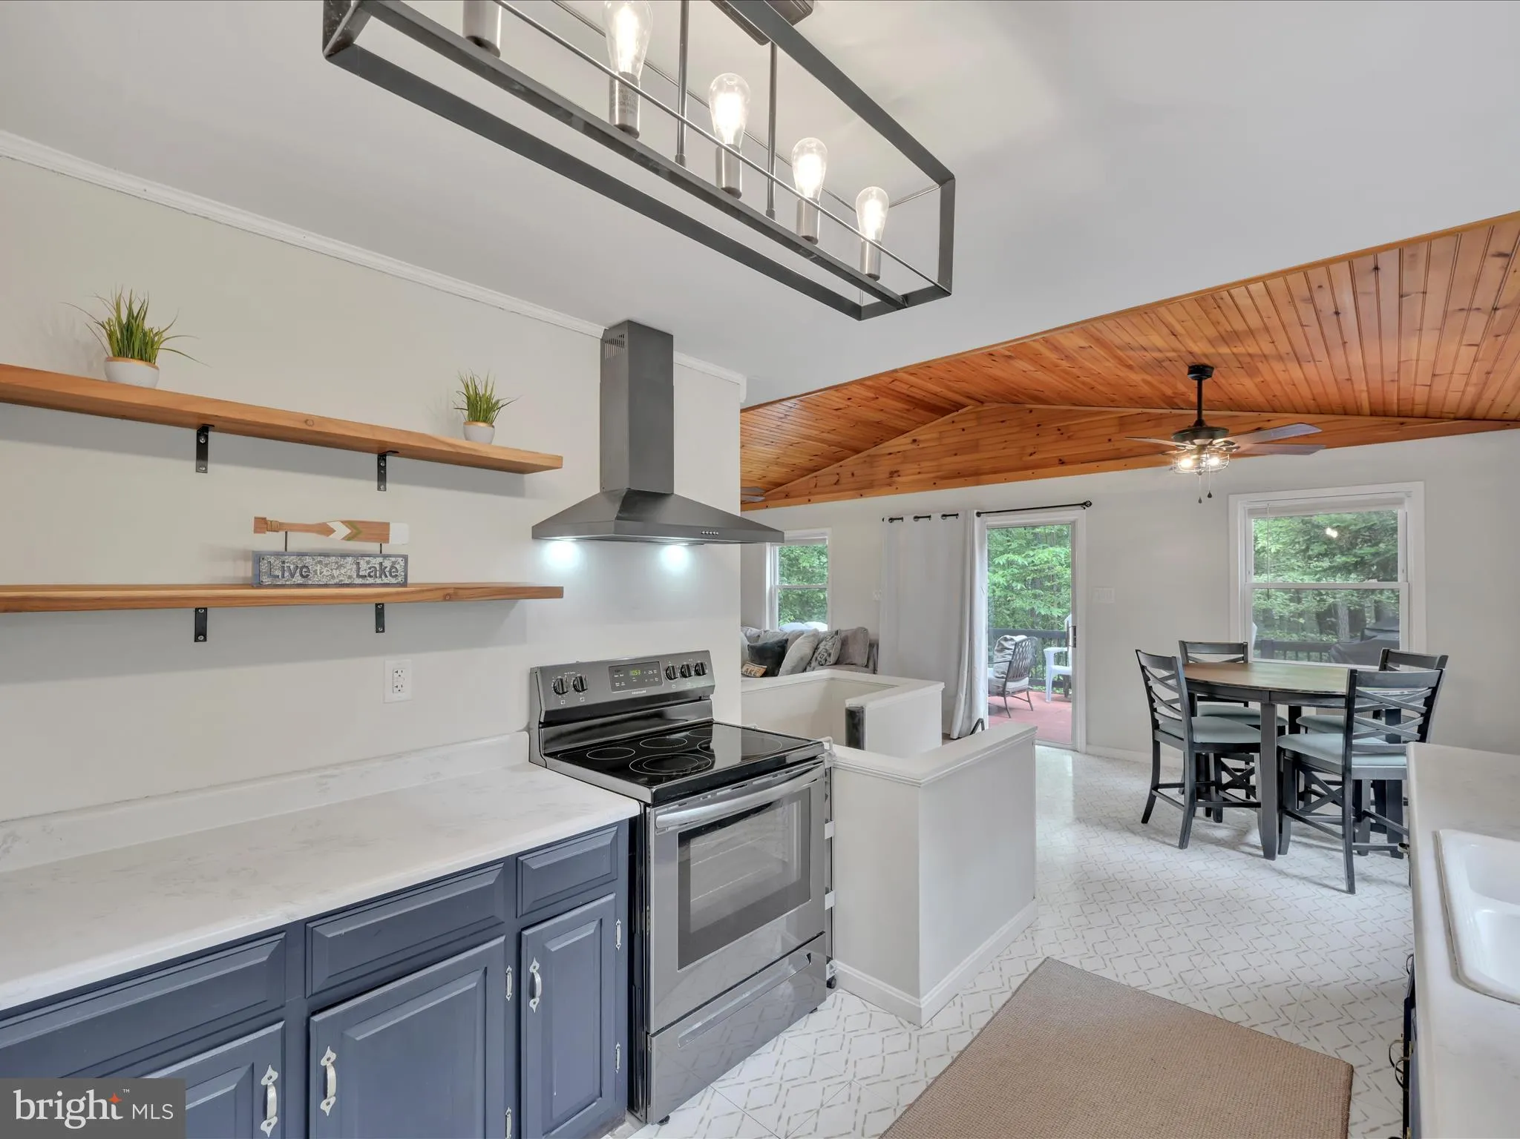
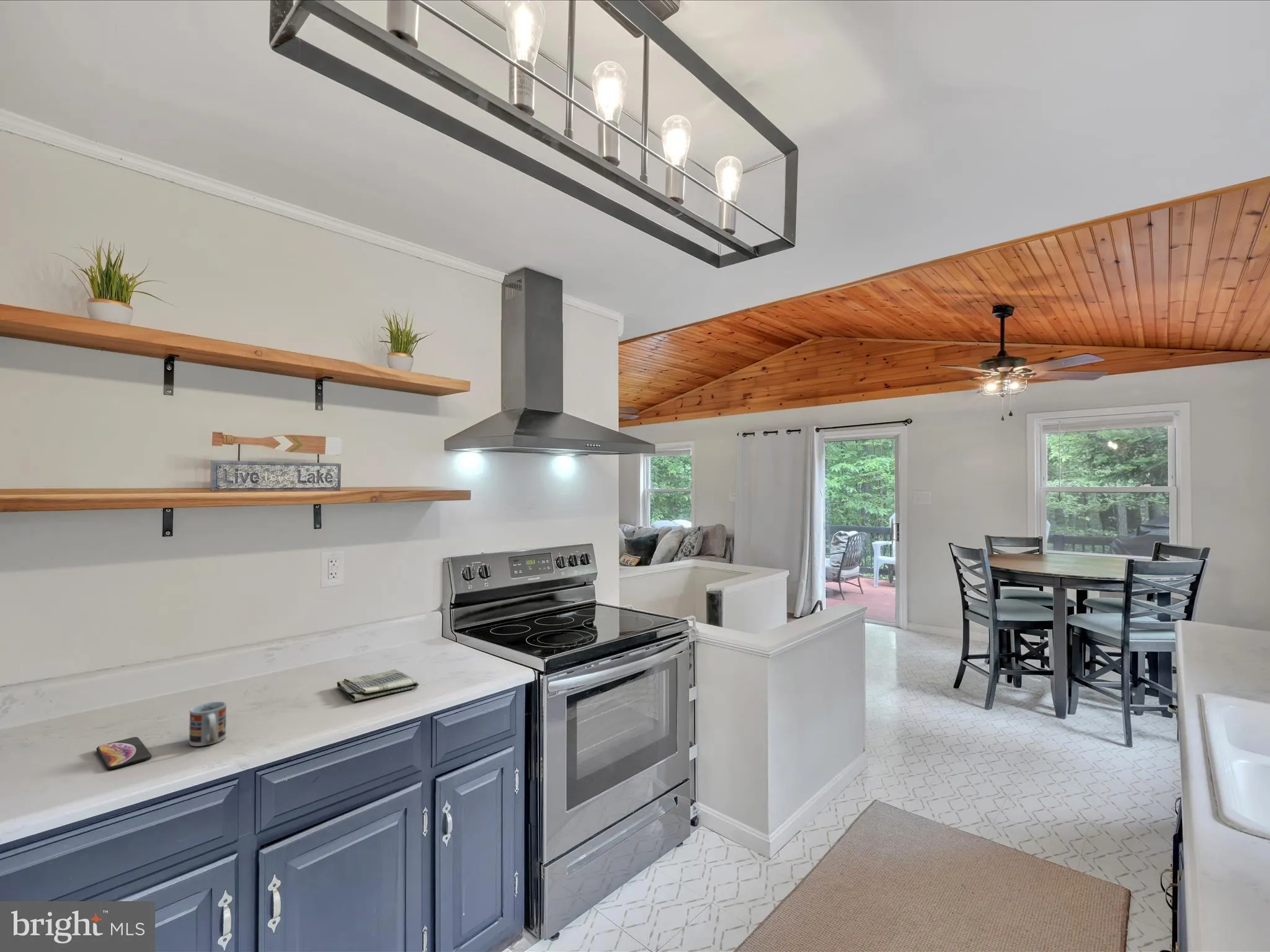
+ cup [189,701,228,747]
+ dish towel [336,669,420,702]
+ smartphone [96,736,152,770]
